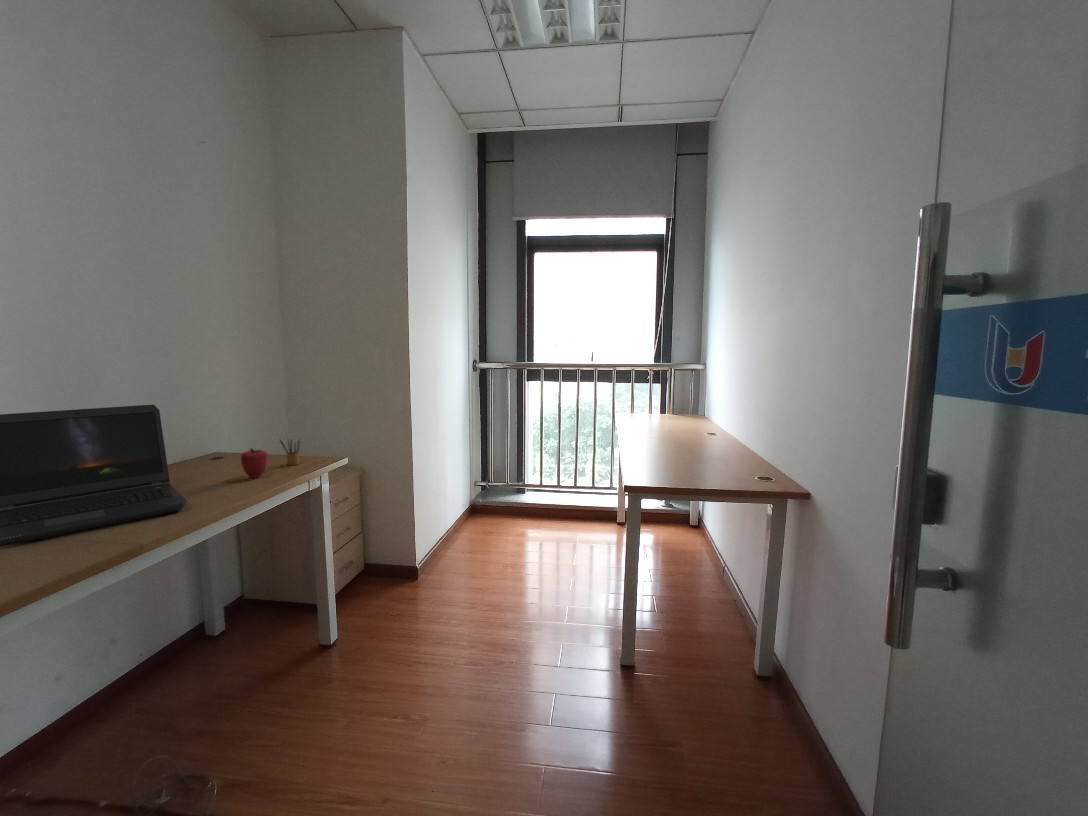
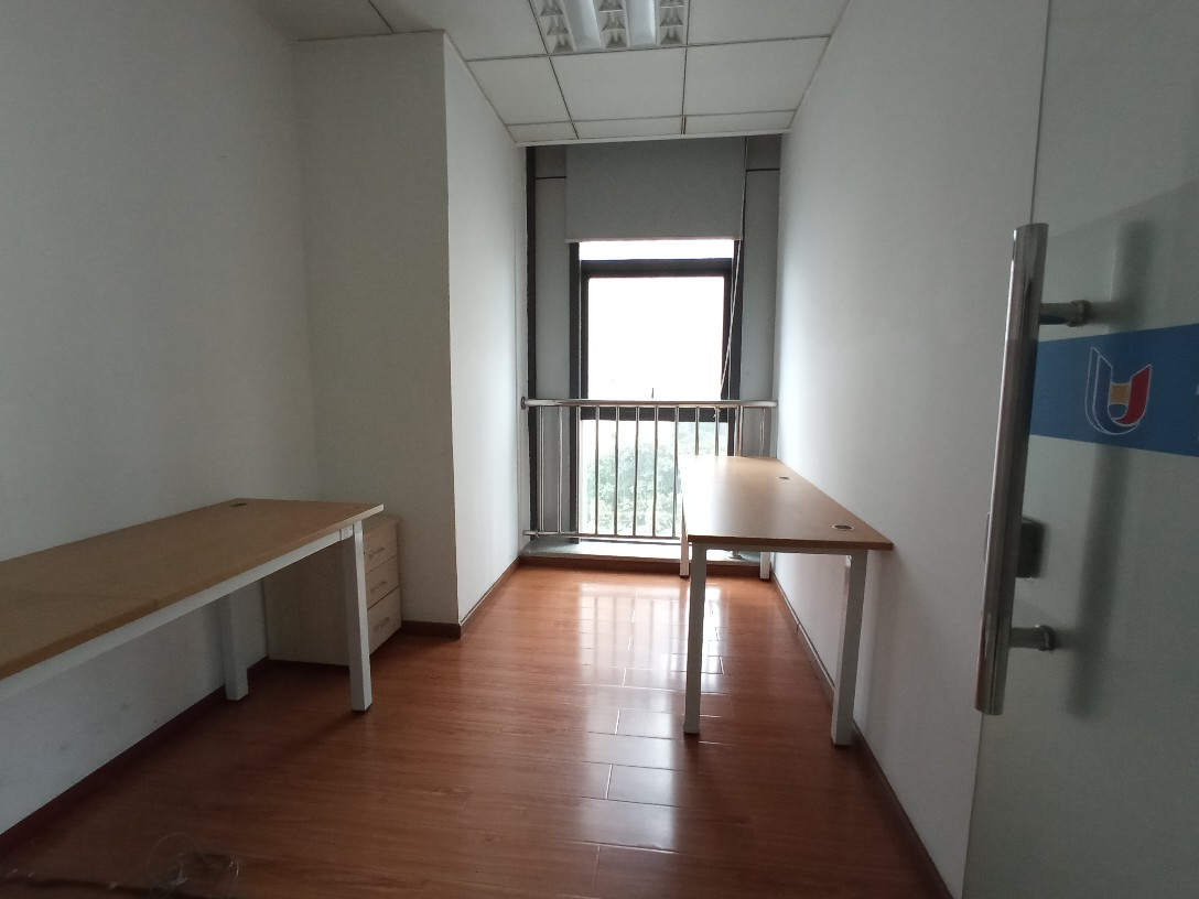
- apple [240,447,269,479]
- laptop computer [0,403,188,548]
- pencil box [279,437,302,466]
